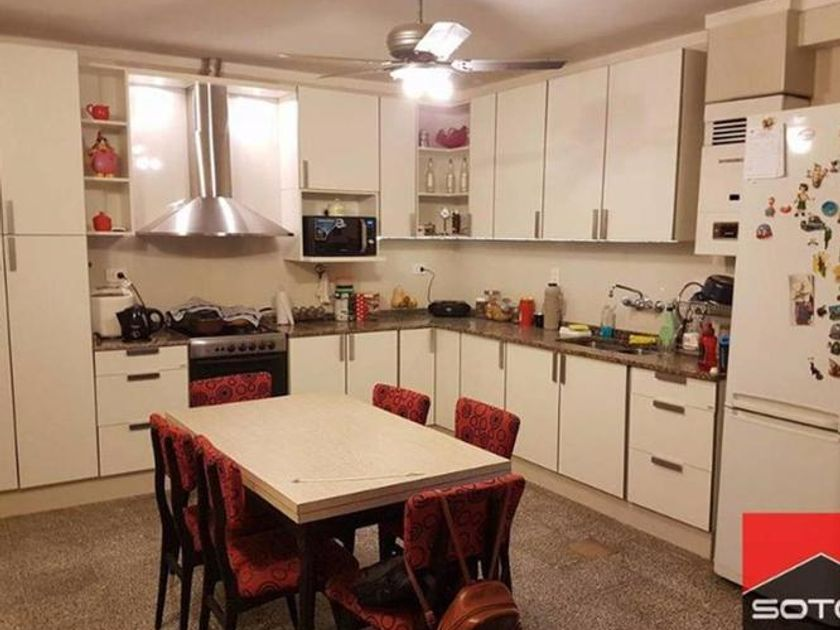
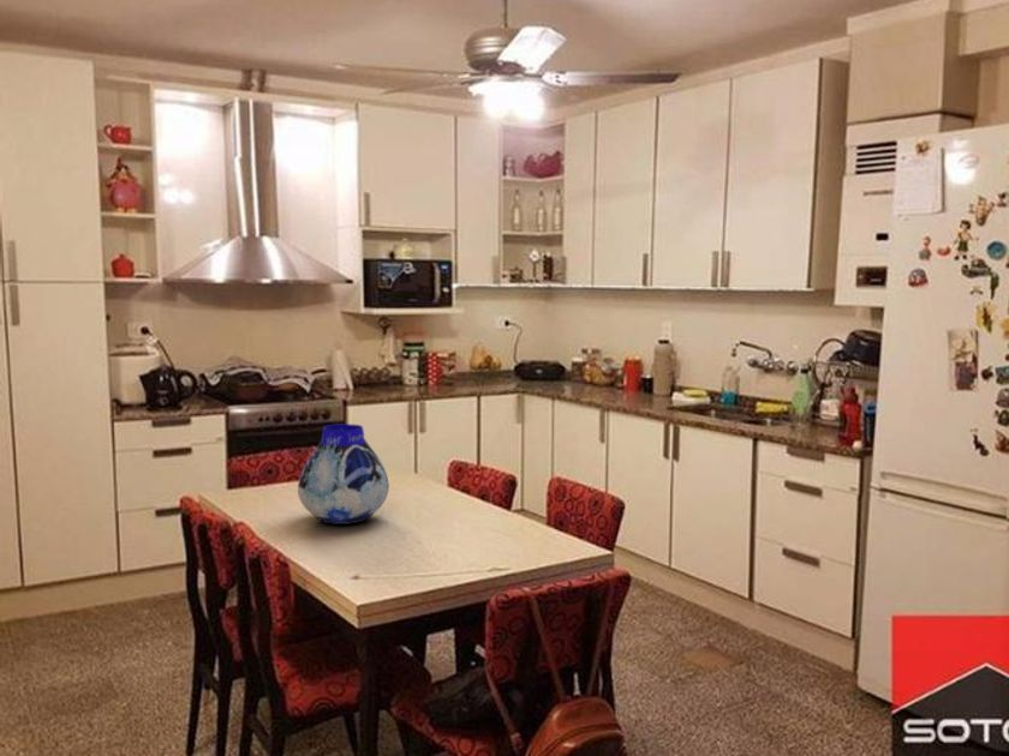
+ vase [297,422,390,526]
